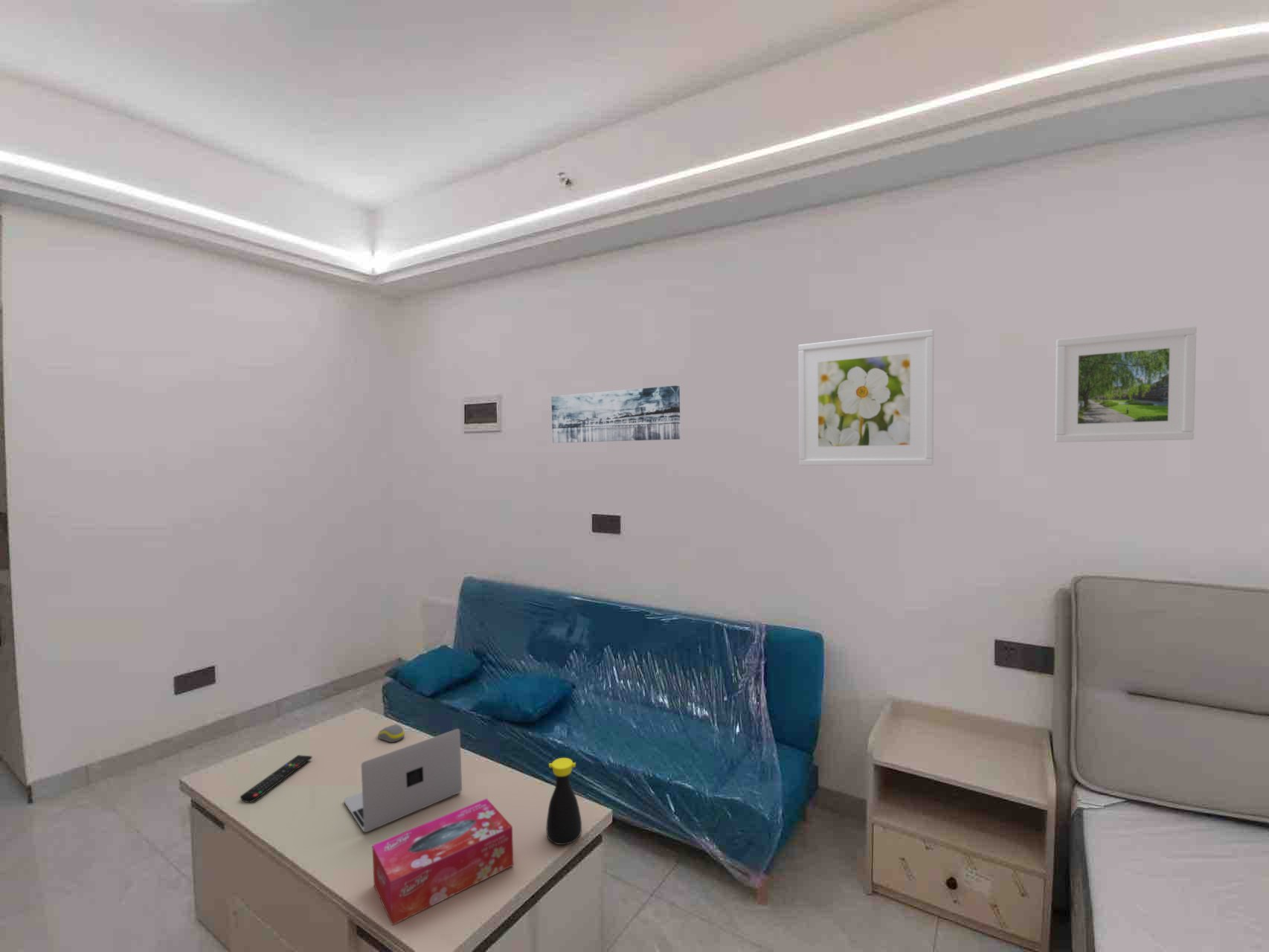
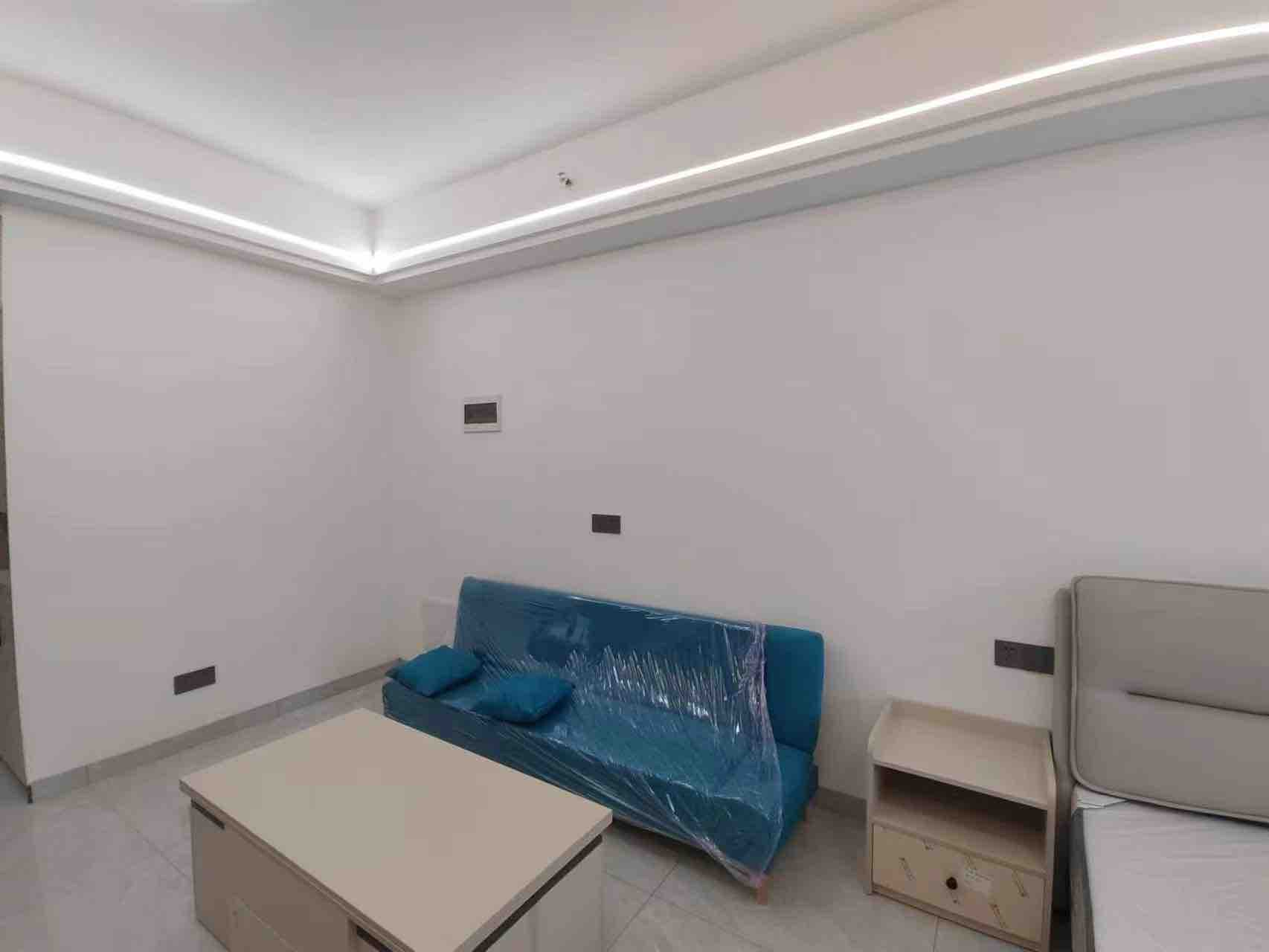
- remote control [240,754,312,803]
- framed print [797,329,935,466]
- computer mouse [377,724,405,743]
- tissue box [371,797,514,926]
- wall art [550,385,681,443]
- laptop [343,728,463,833]
- bottle [545,757,582,846]
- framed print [1054,326,1198,443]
